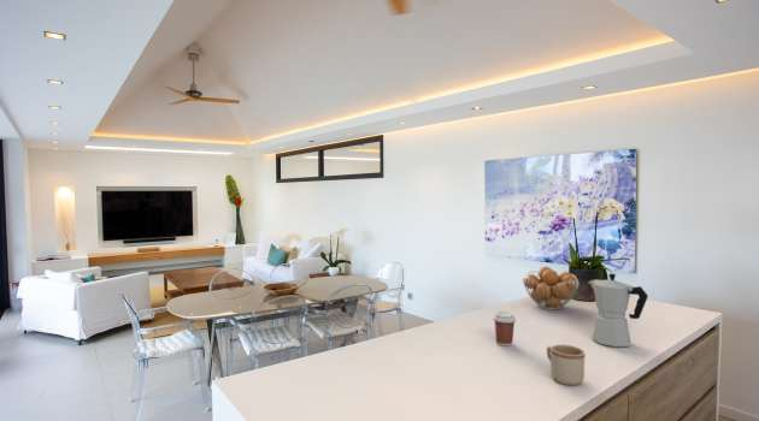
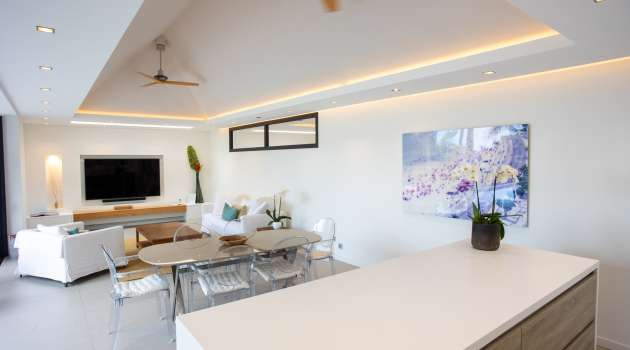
- coffee cup [492,310,517,346]
- moka pot [587,272,649,348]
- fruit basket [522,266,579,310]
- mug [546,344,587,386]
